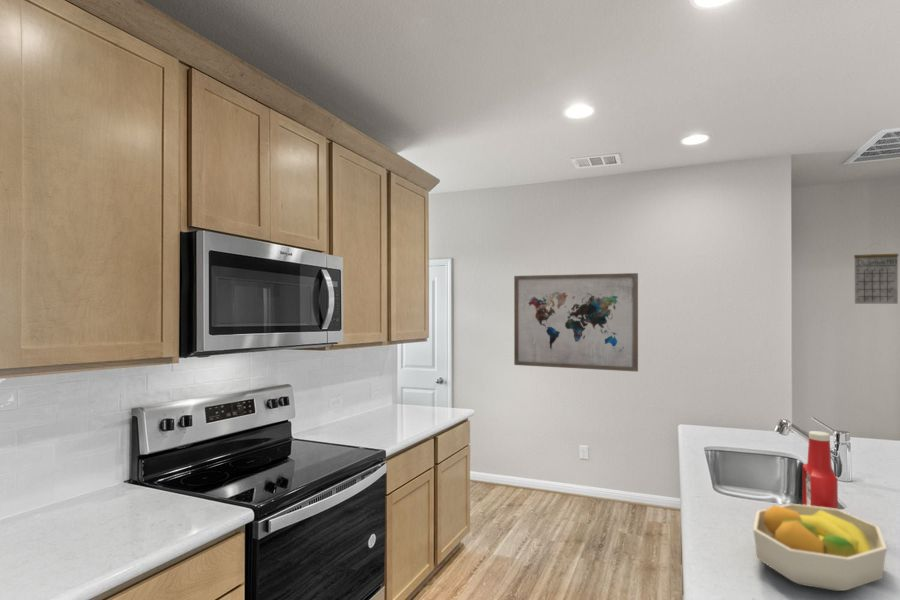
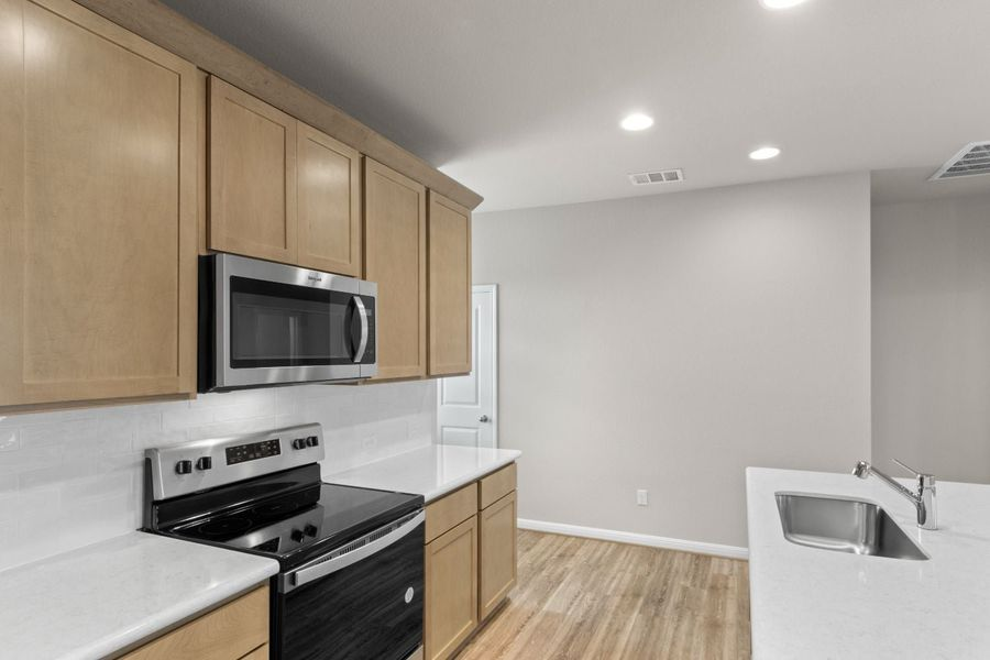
- wall art [513,272,639,373]
- calendar [853,242,899,305]
- fruit bowl [752,503,888,592]
- soap bottle [802,430,839,509]
